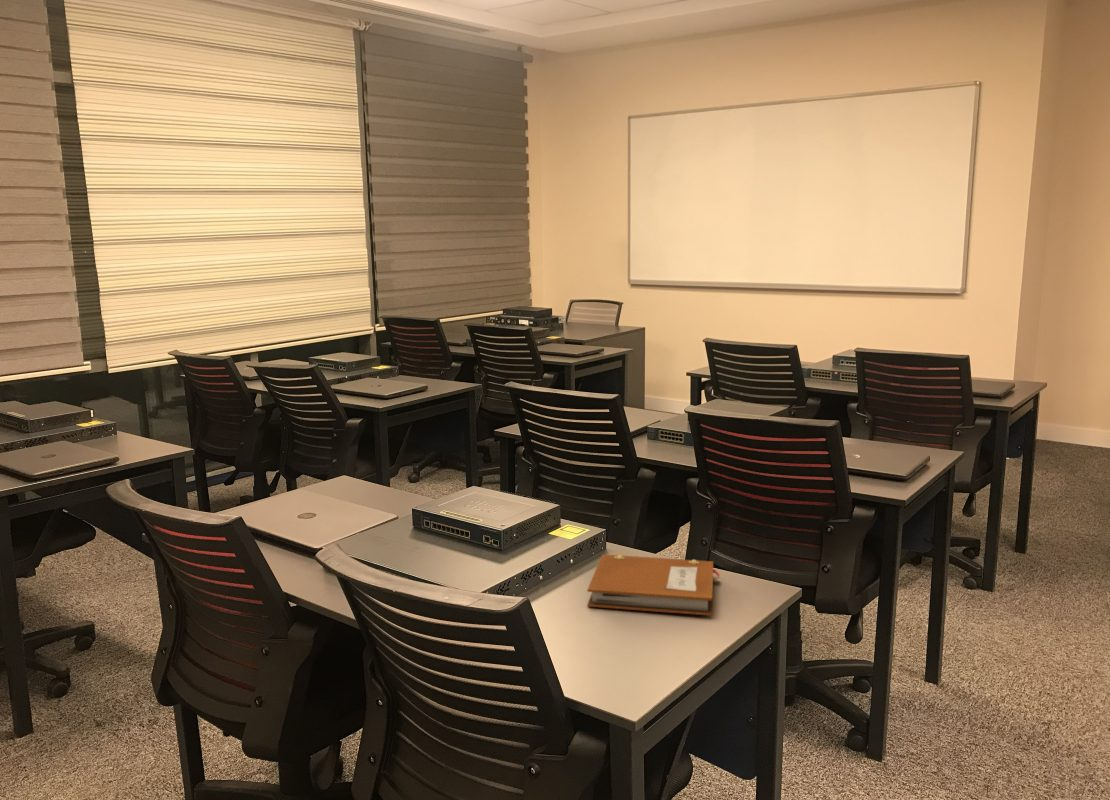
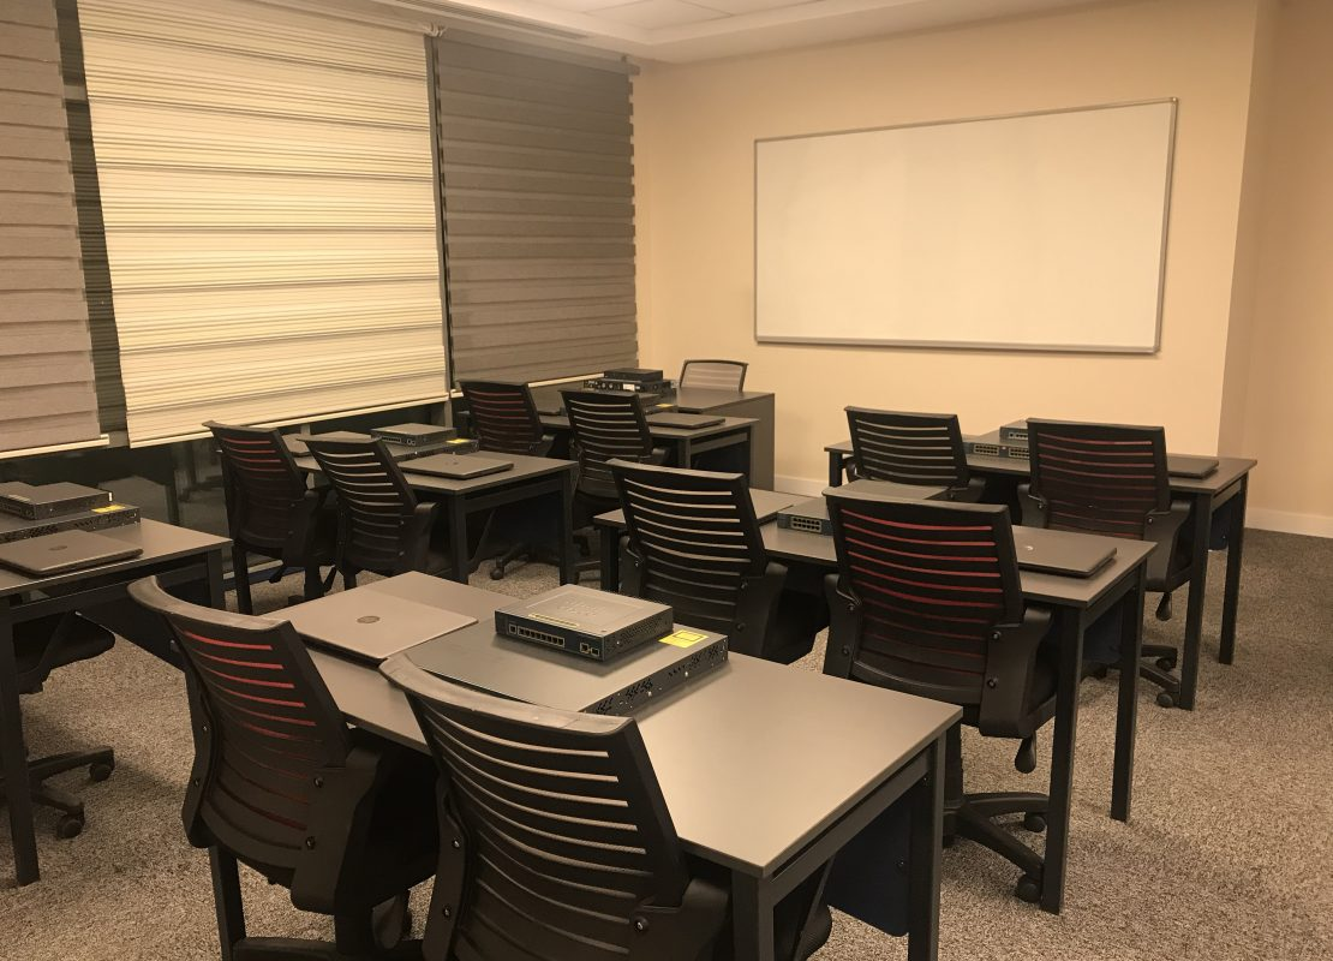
- notebook [586,554,720,617]
